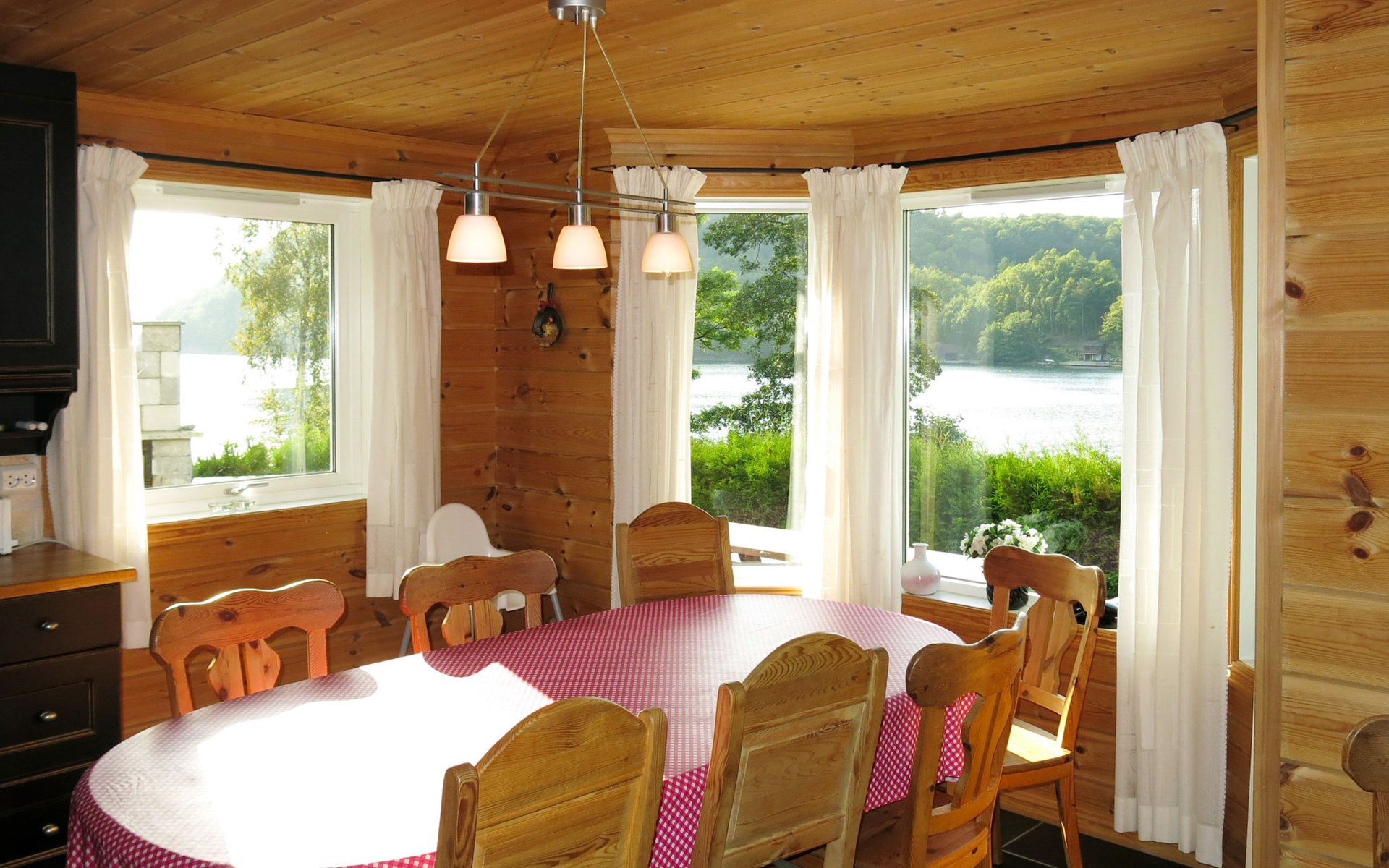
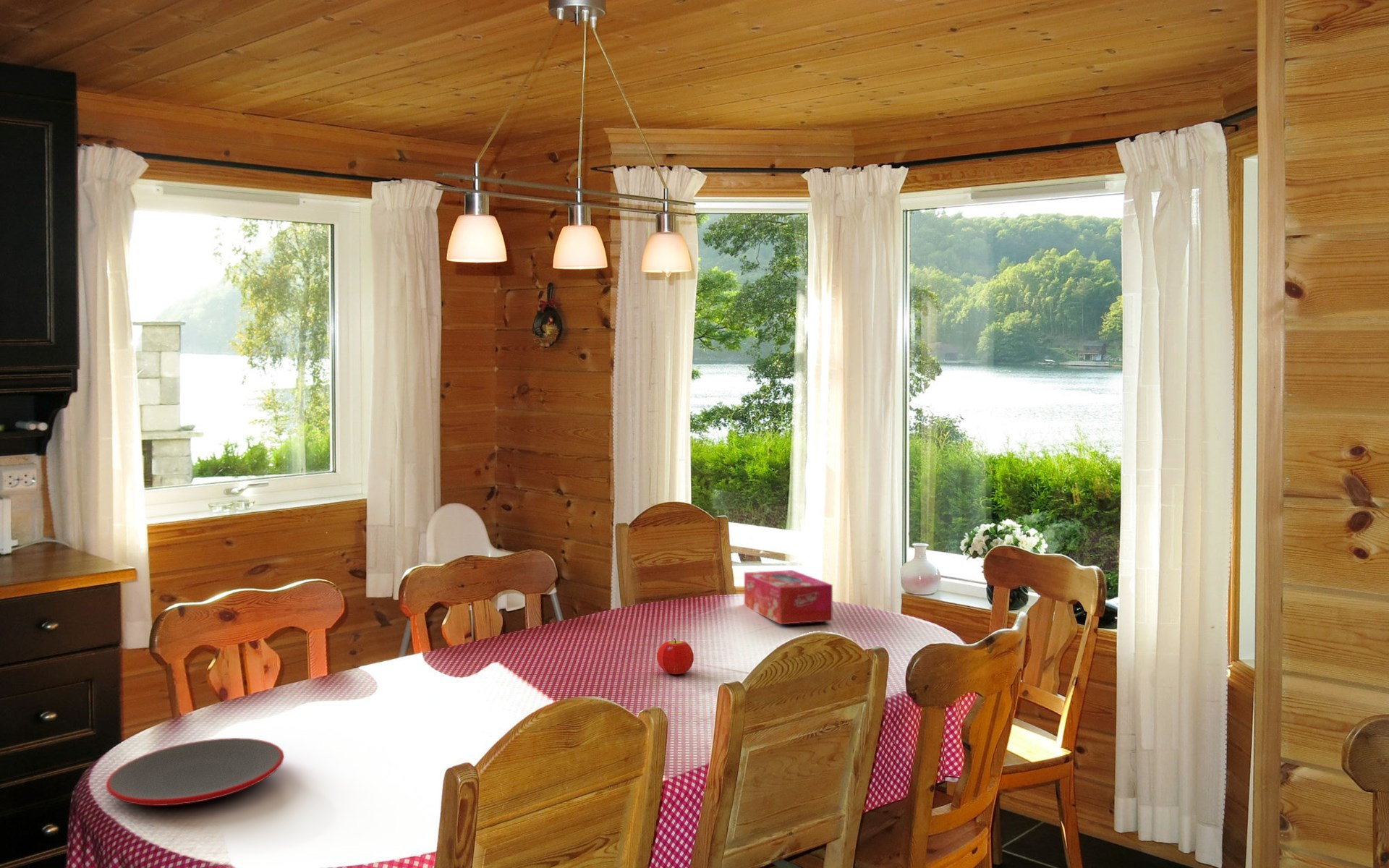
+ fruit [656,638,694,675]
+ tissue box [744,569,833,625]
+ plate [105,737,285,807]
